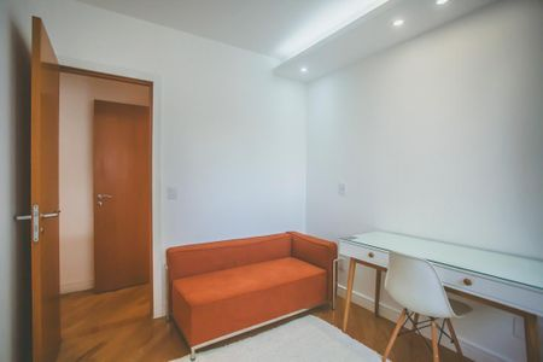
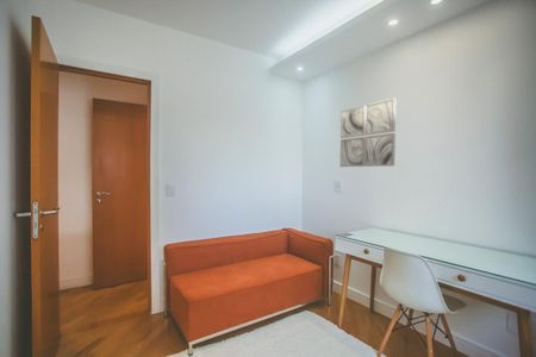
+ wall art [339,98,398,168]
